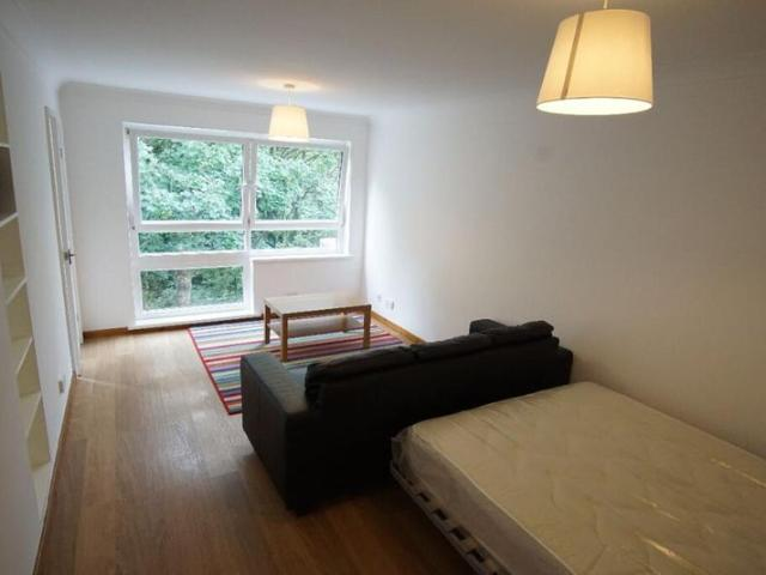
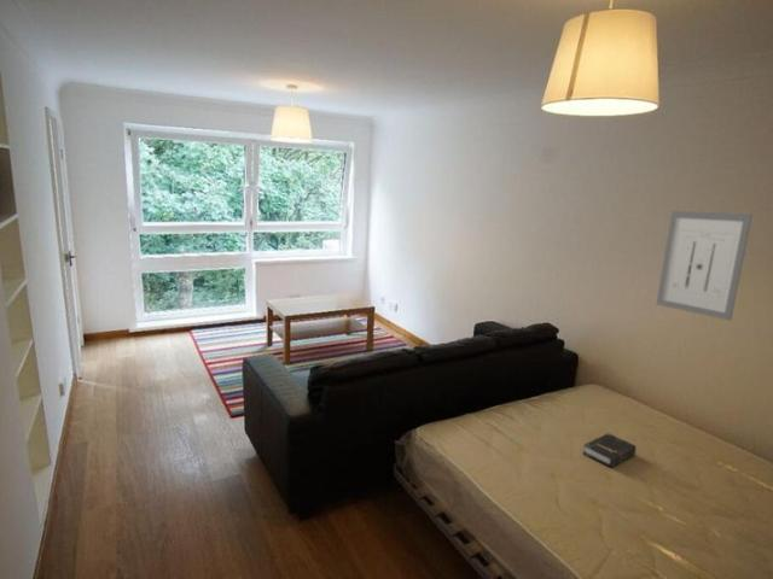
+ wall art [655,210,754,322]
+ hardback book [582,432,638,468]
